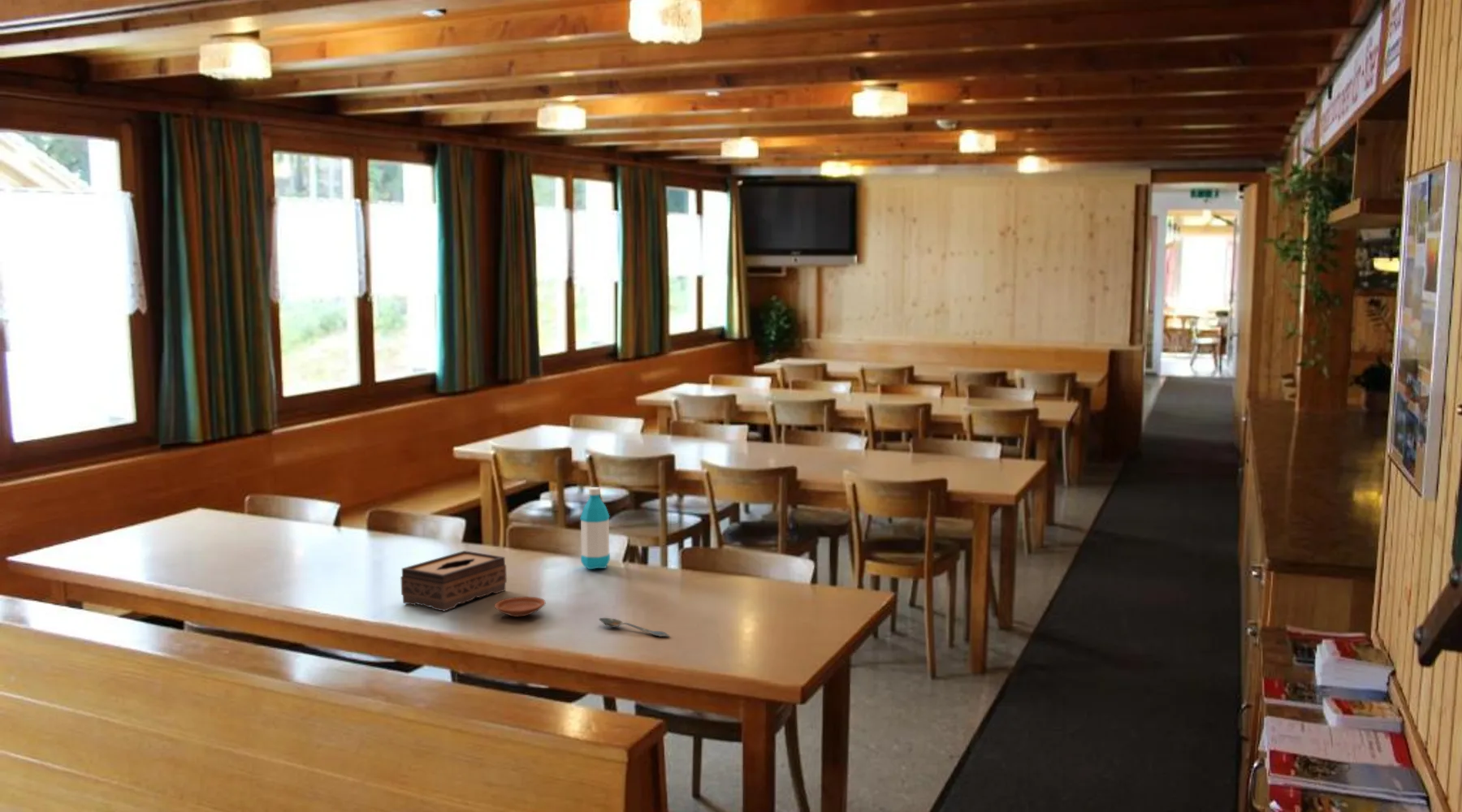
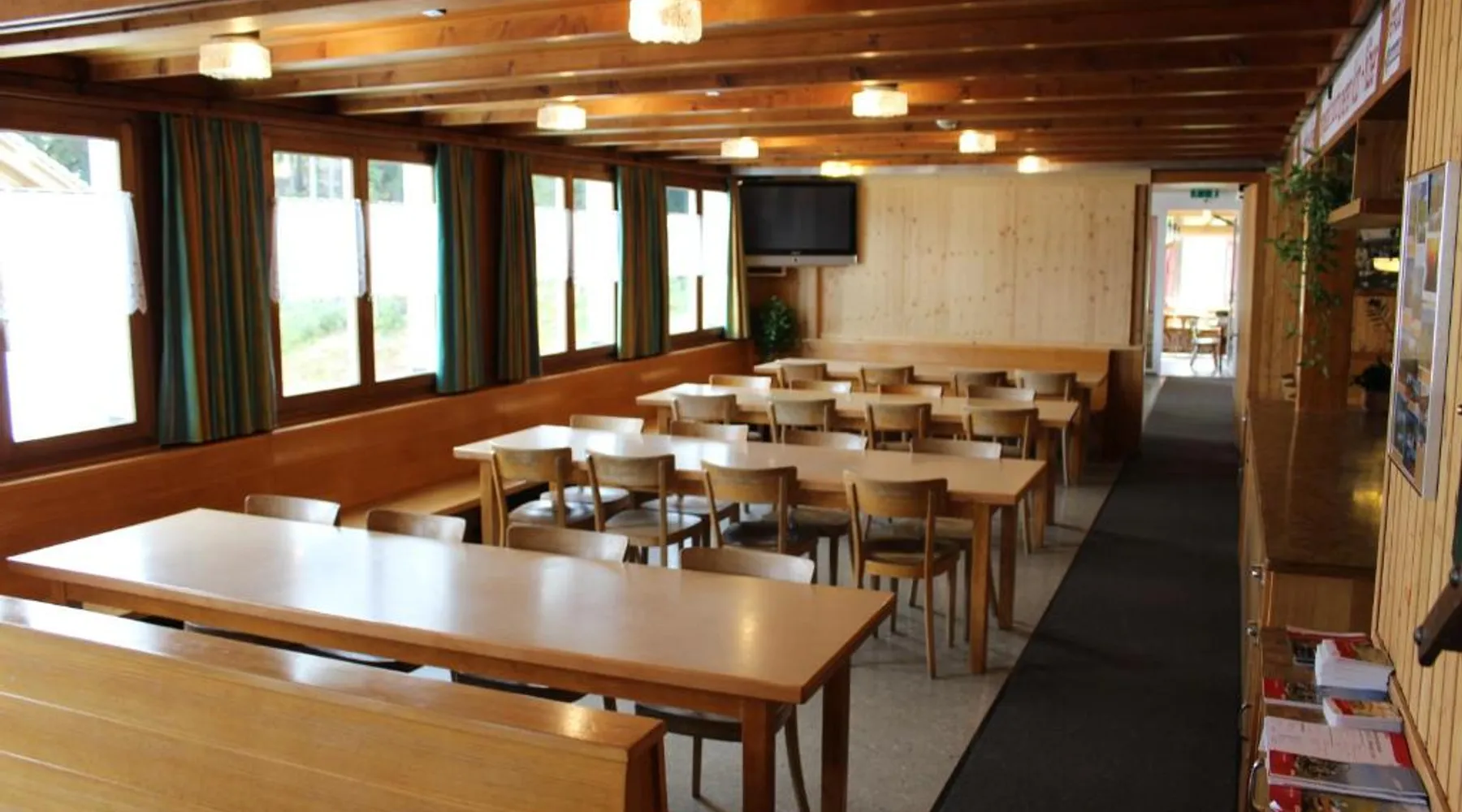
- water bottle [579,486,611,570]
- tissue box [400,550,508,612]
- spoon [598,617,670,637]
- plate [494,596,546,617]
